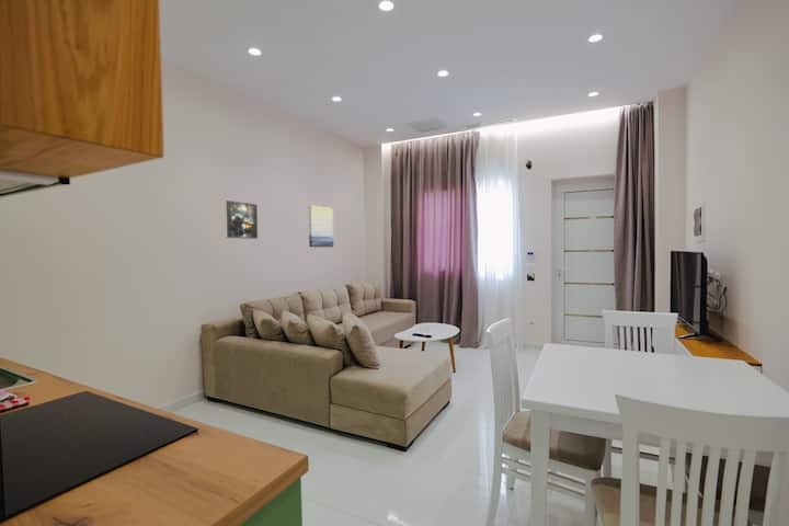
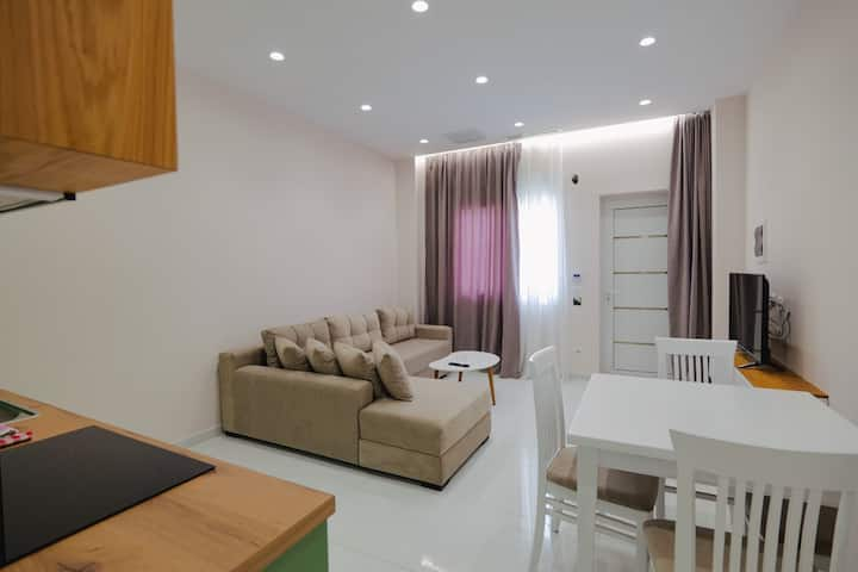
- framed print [226,199,259,240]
- wall art [308,204,334,248]
